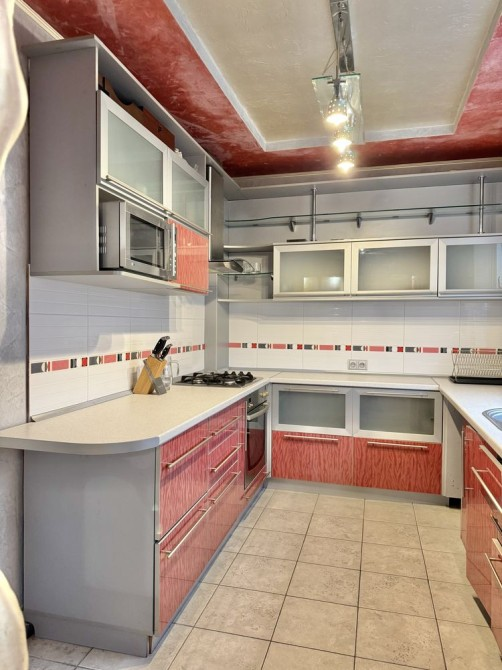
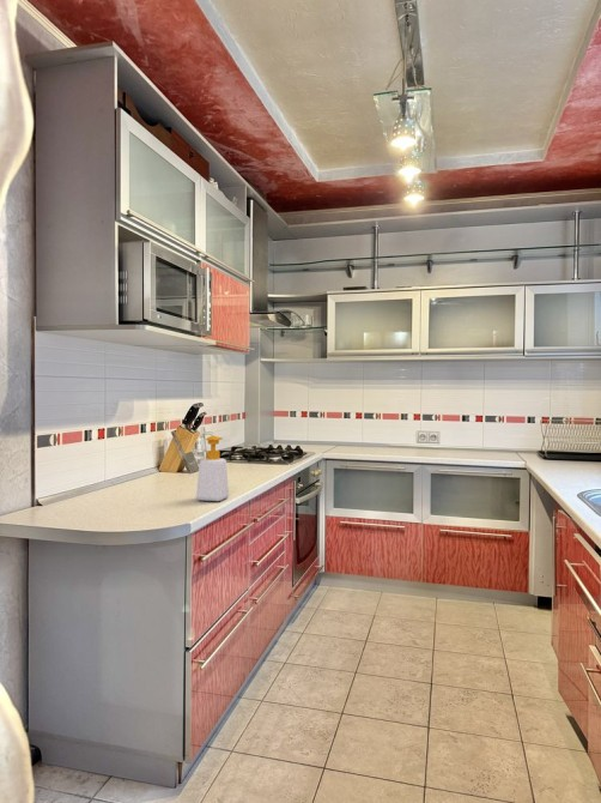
+ soap bottle [195,435,230,502]
